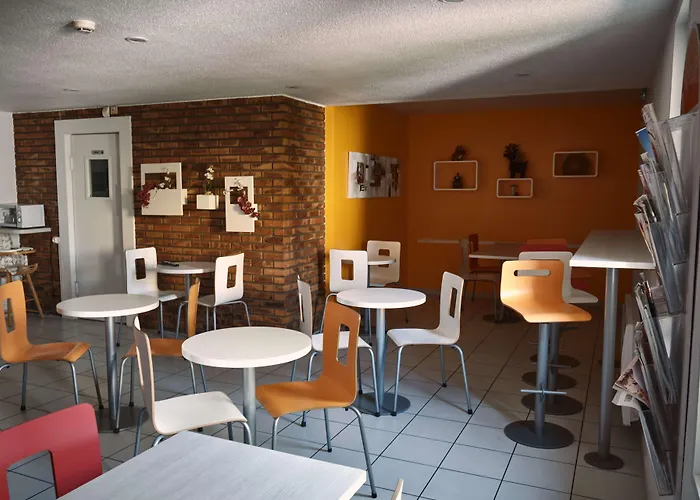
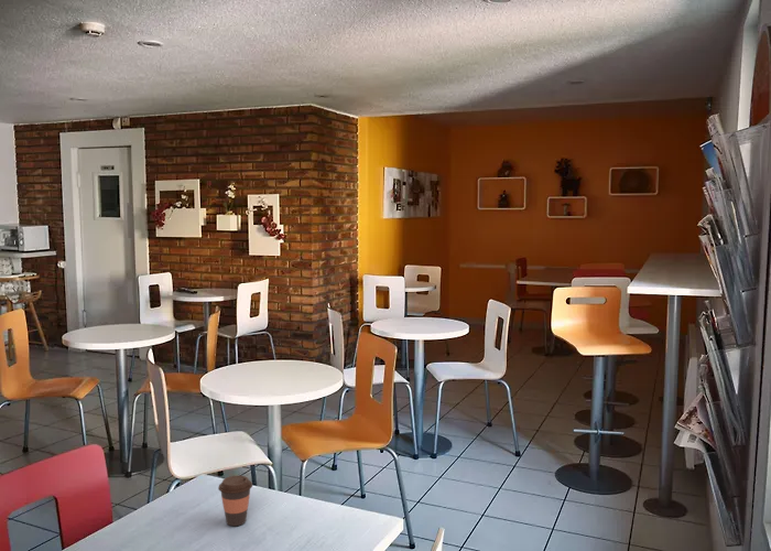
+ coffee cup [217,474,253,527]
